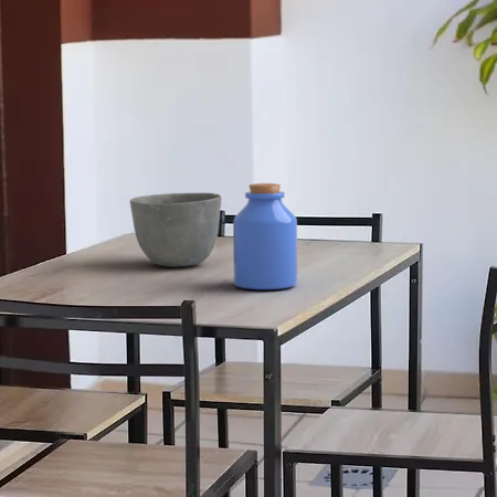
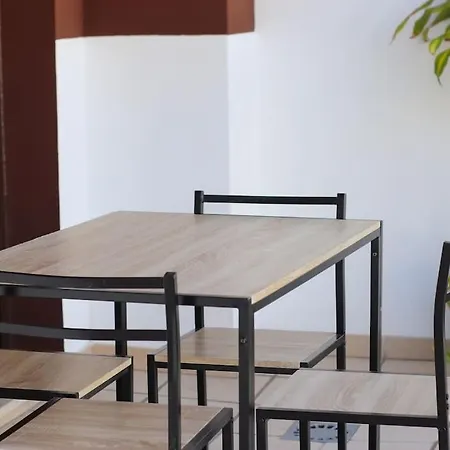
- jar [232,182,298,290]
- bowl [129,192,223,268]
